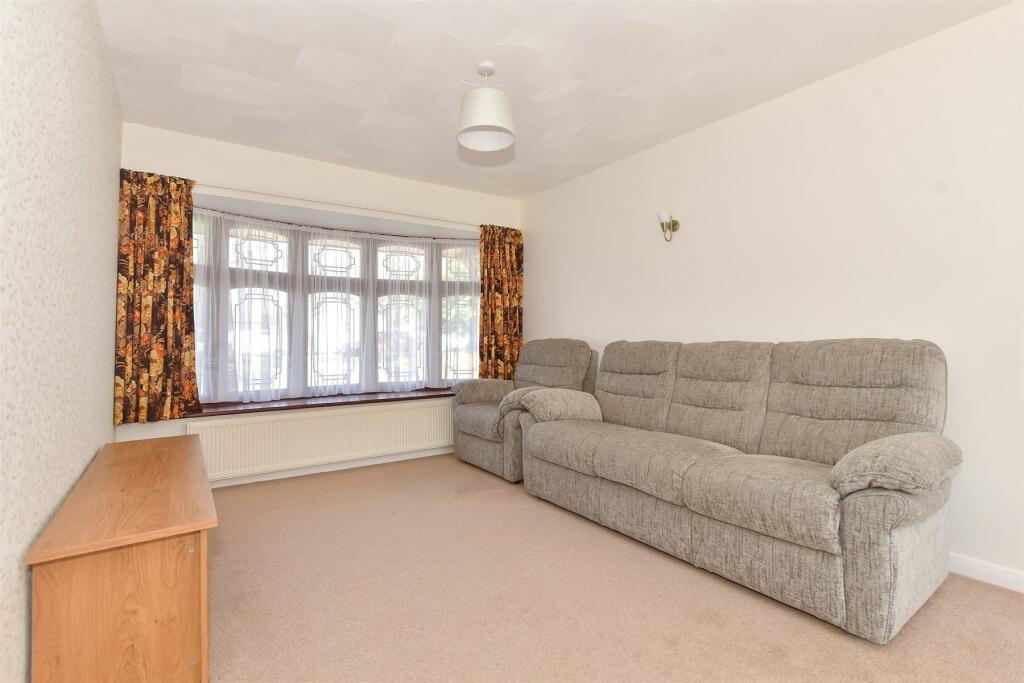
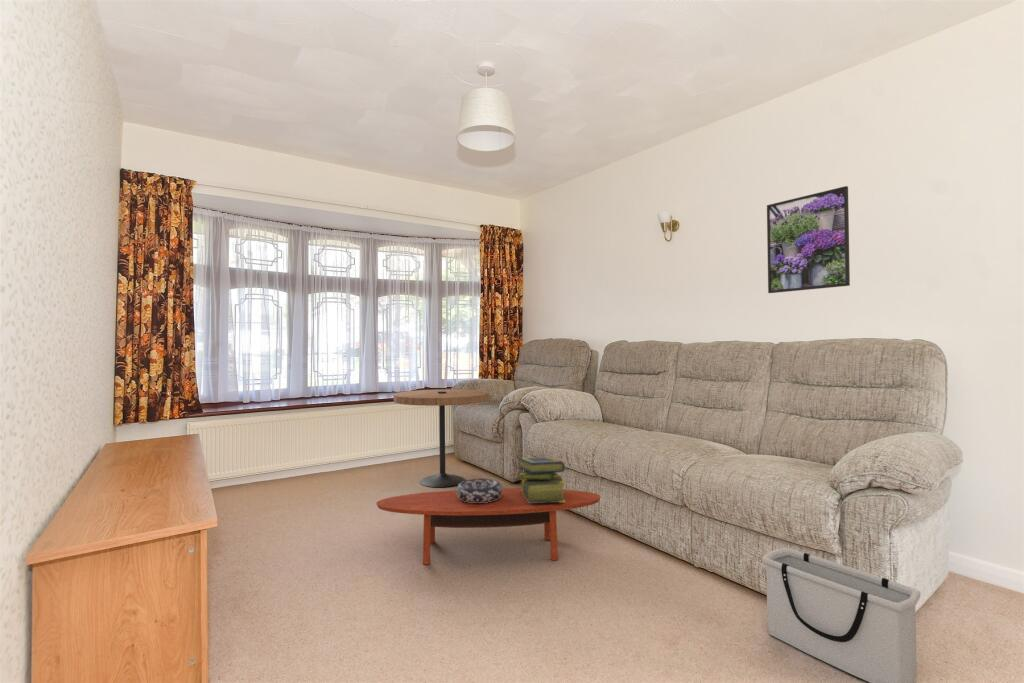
+ coffee table [375,487,602,565]
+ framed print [766,185,851,294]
+ decorative bowl [455,478,503,503]
+ side table [393,388,490,488]
+ stack of books [517,456,566,503]
+ storage bin [761,547,921,683]
